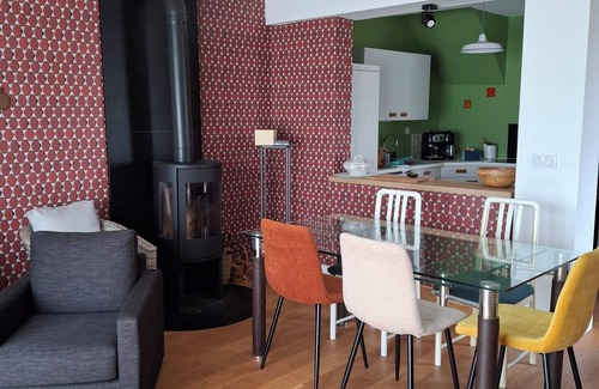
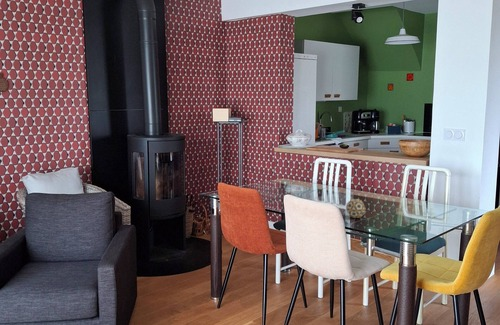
+ decorative ball [345,198,367,219]
